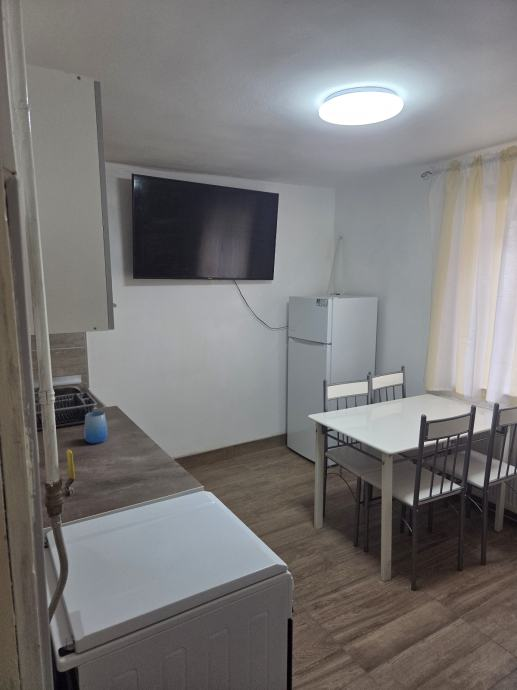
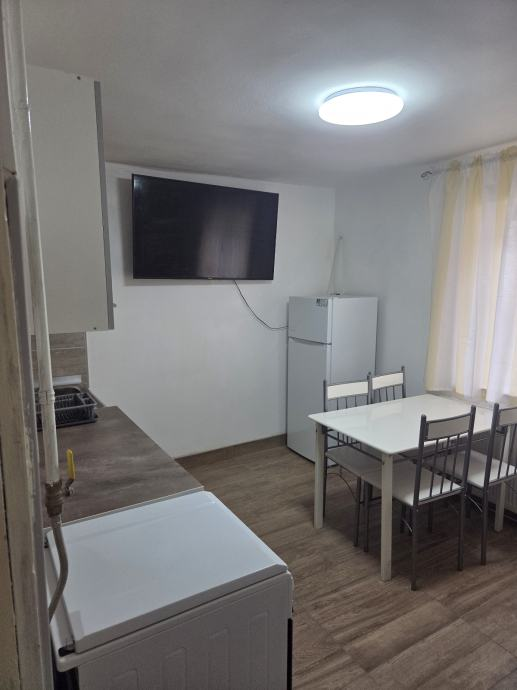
- cup [83,410,109,445]
